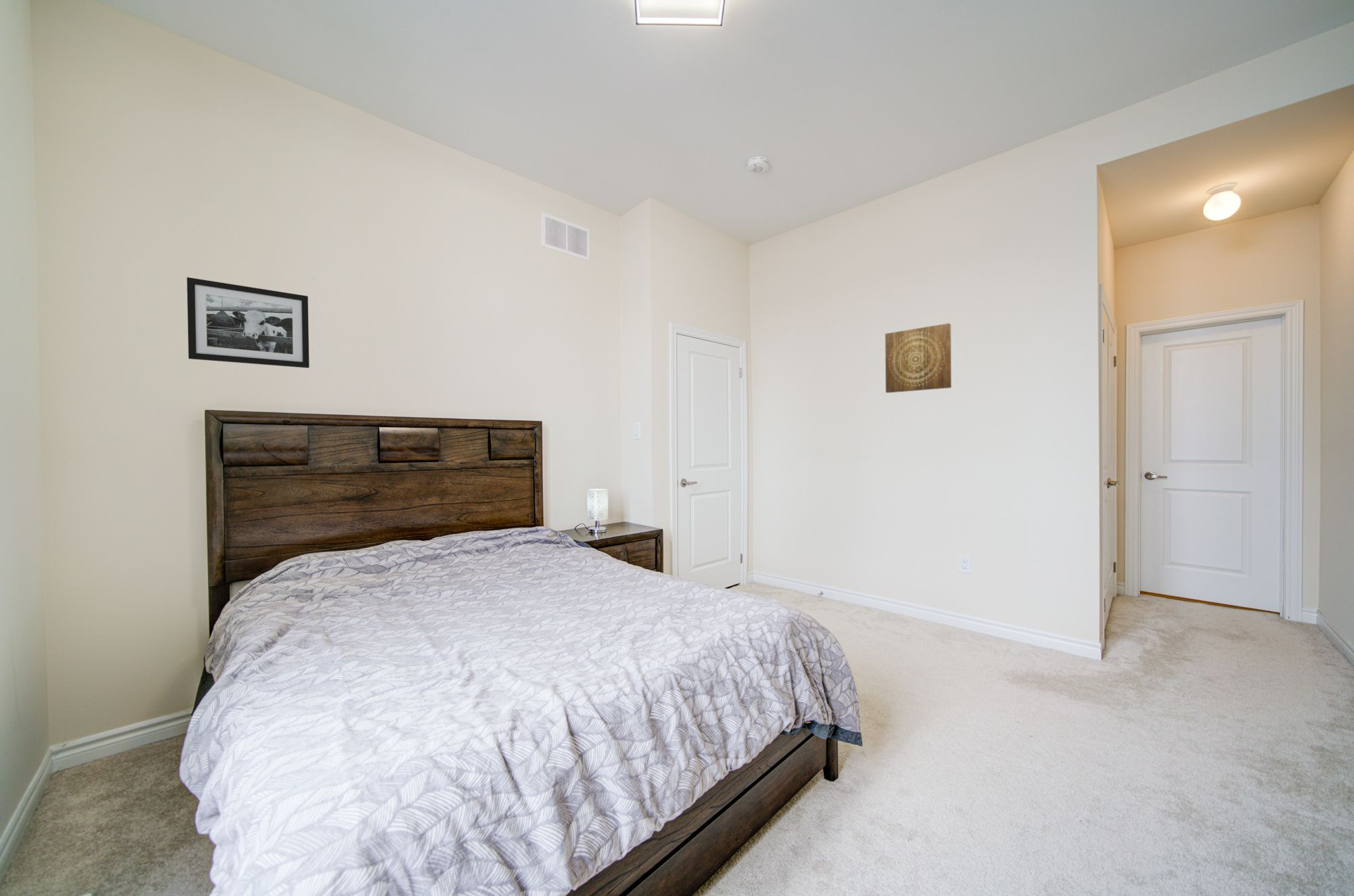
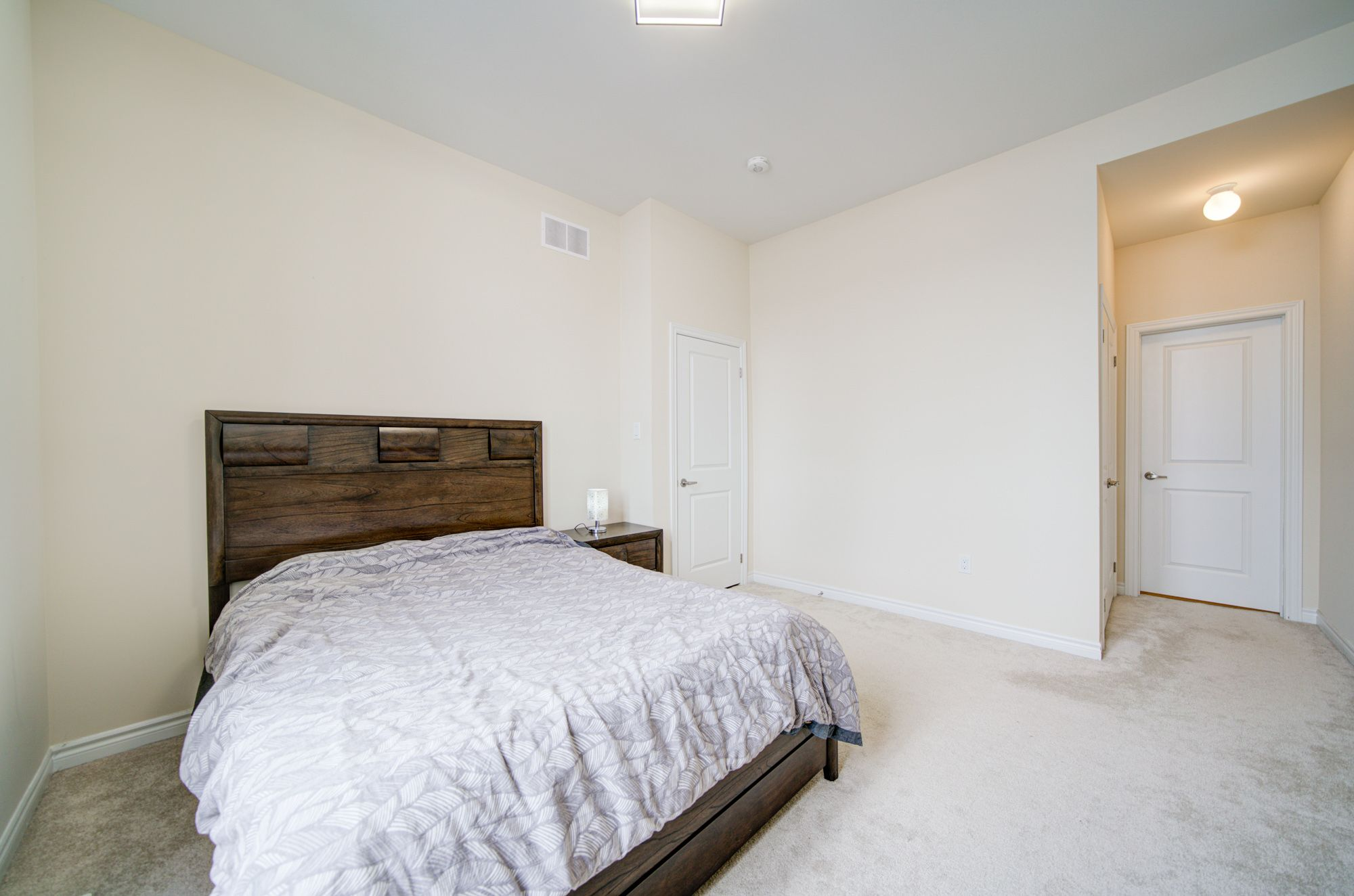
- wall art [885,323,952,393]
- picture frame [186,277,310,369]
